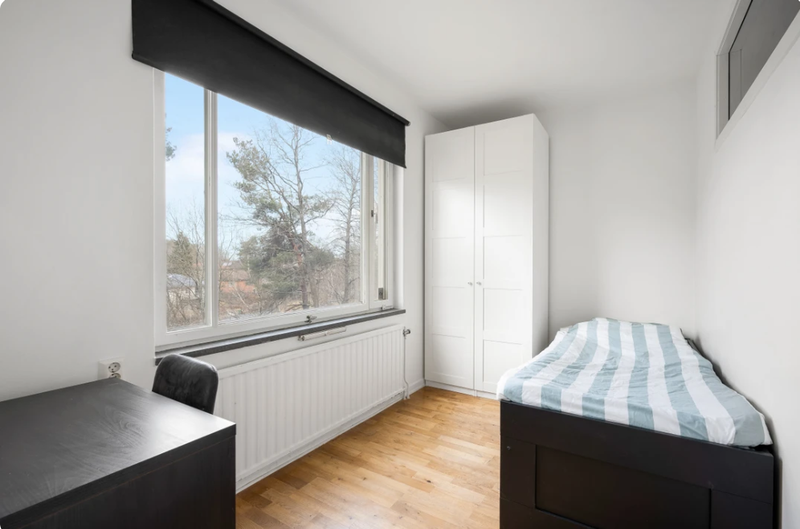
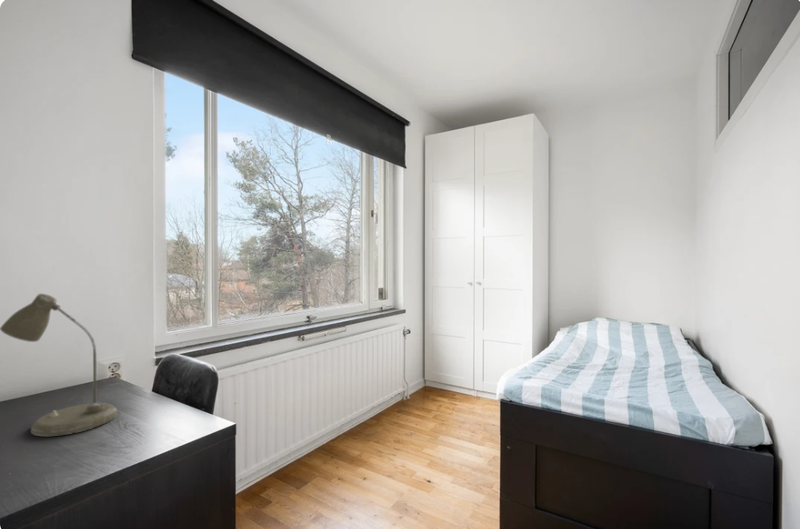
+ desk lamp [0,293,118,437]
